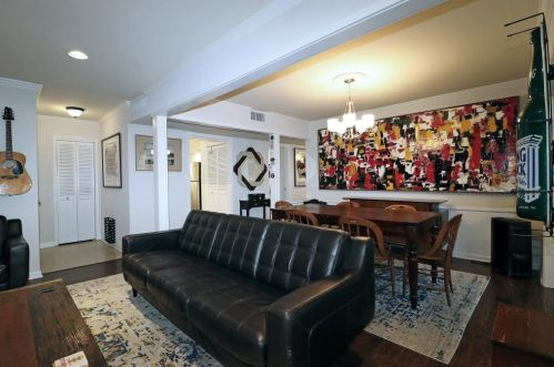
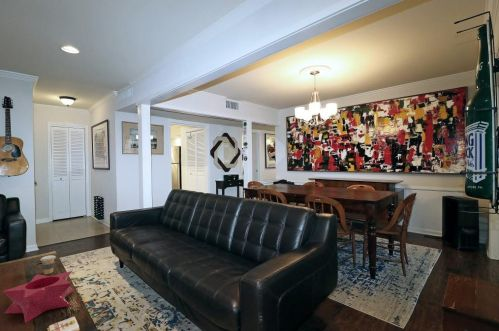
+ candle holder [2,270,74,324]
+ coffee cup [40,254,57,275]
